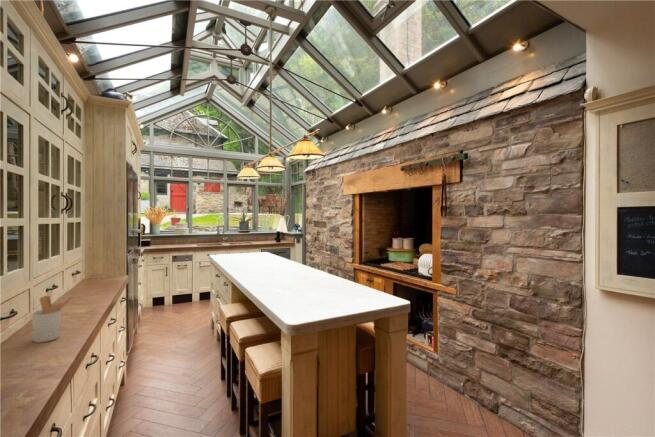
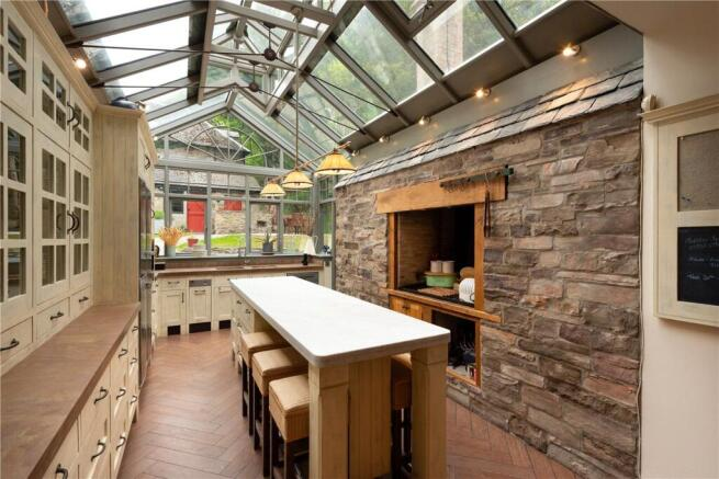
- utensil holder [31,294,75,344]
